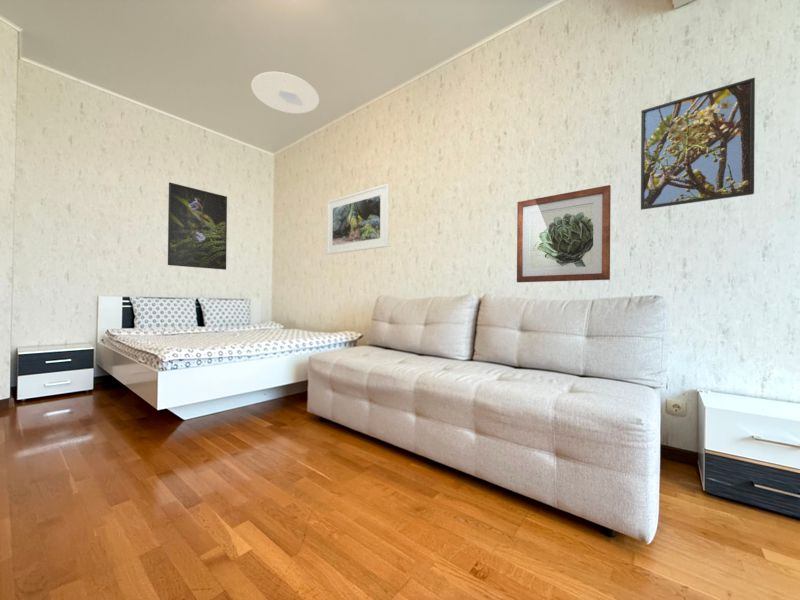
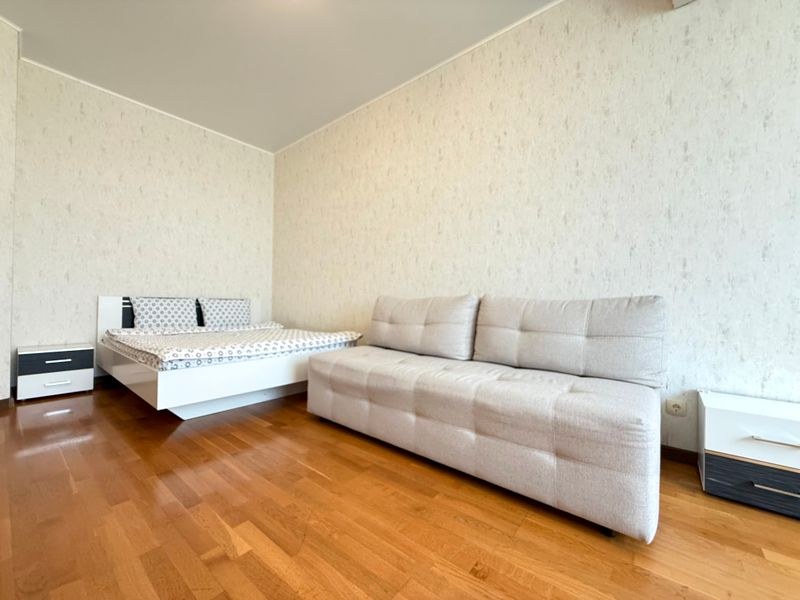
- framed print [167,181,228,271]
- wall art [516,184,612,283]
- ceiling light [250,71,320,114]
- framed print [640,77,756,211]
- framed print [326,183,390,256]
